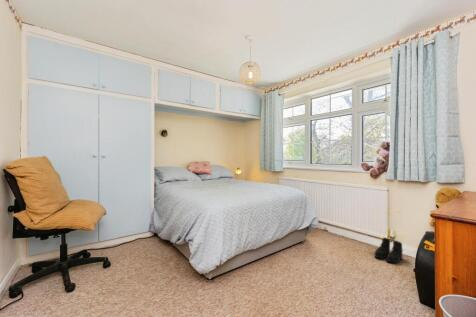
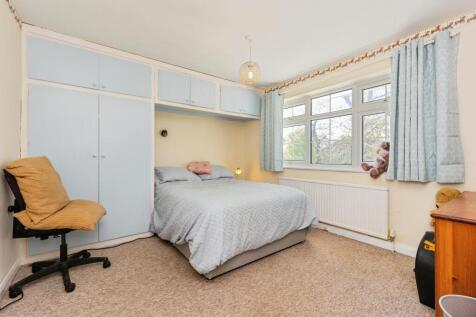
- boots [374,236,404,264]
